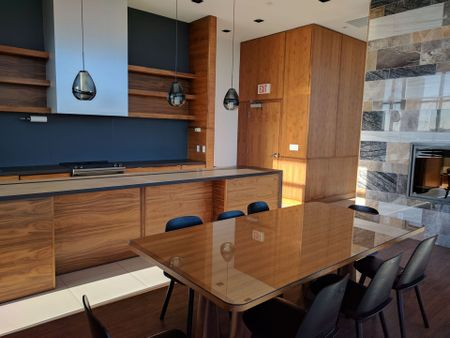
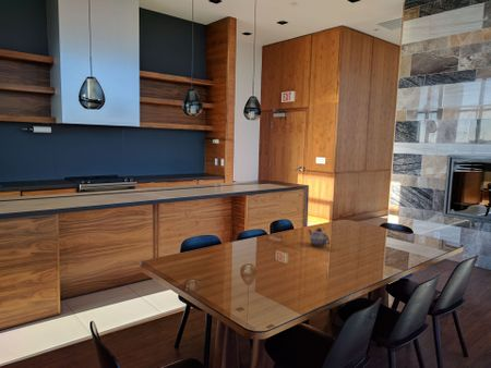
+ teapot [307,226,332,247]
